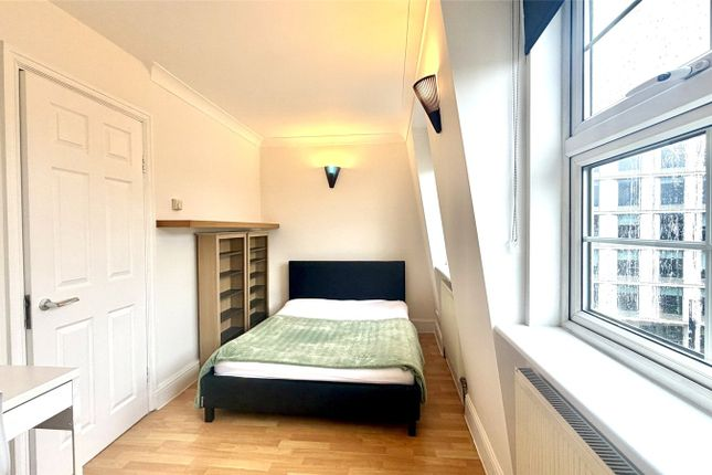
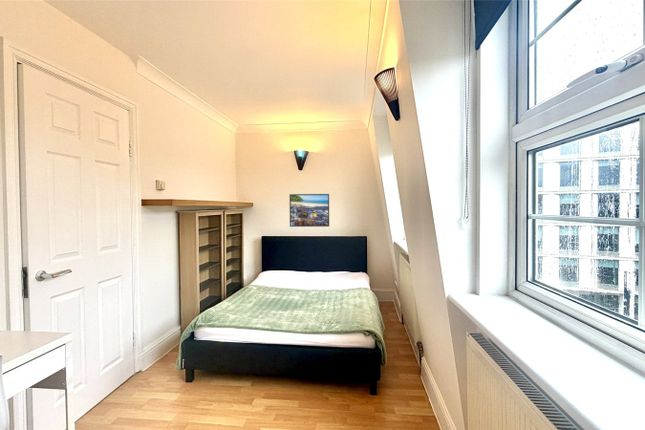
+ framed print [289,193,330,228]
